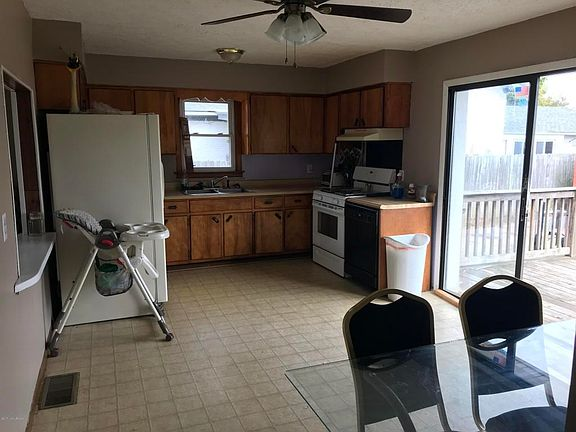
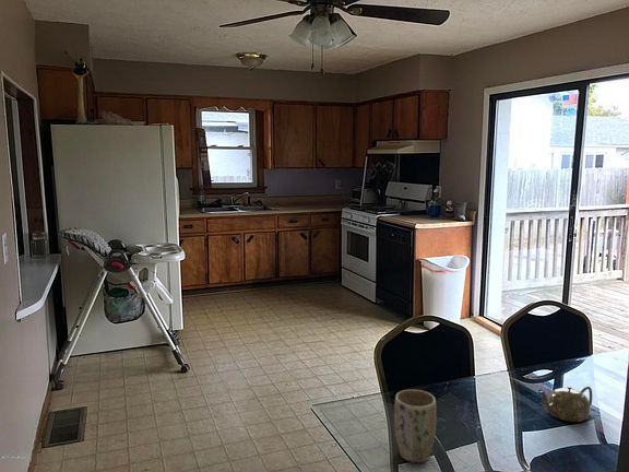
+ plant pot [393,389,437,463]
+ teapot [538,386,593,423]
